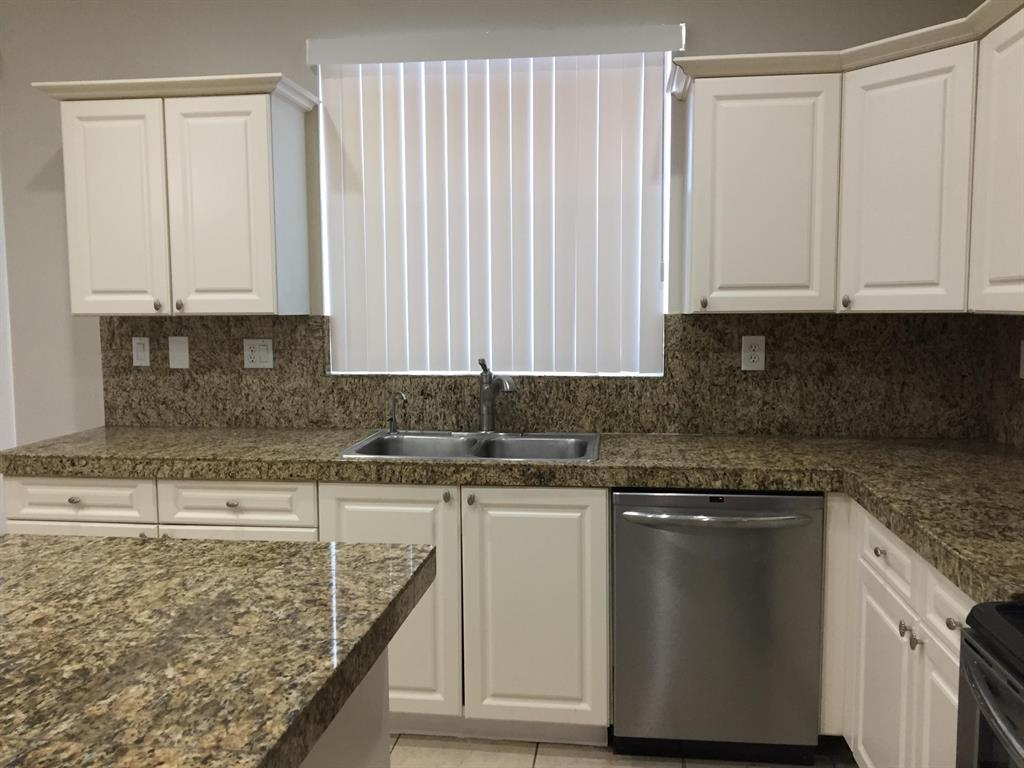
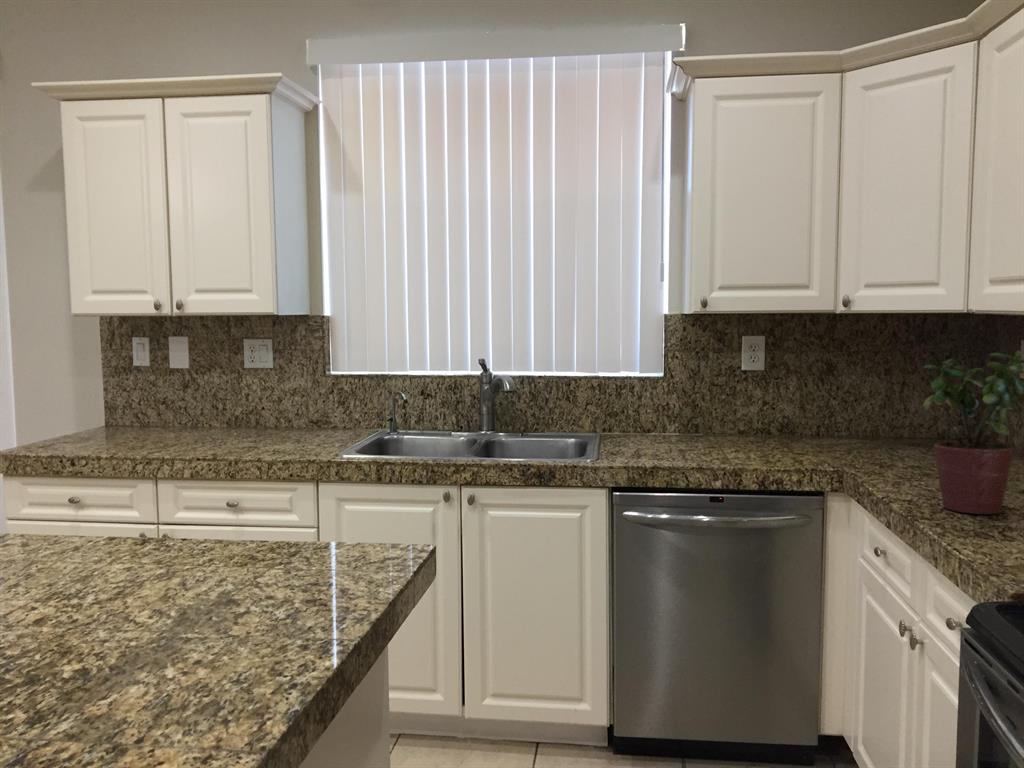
+ potted plant [921,350,1024,515]
